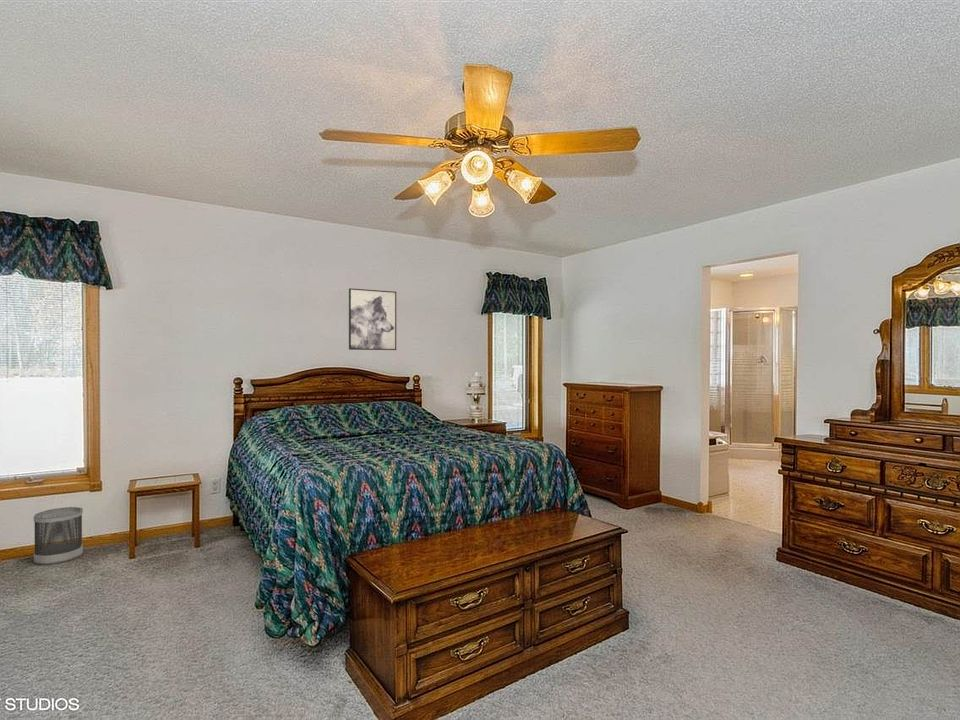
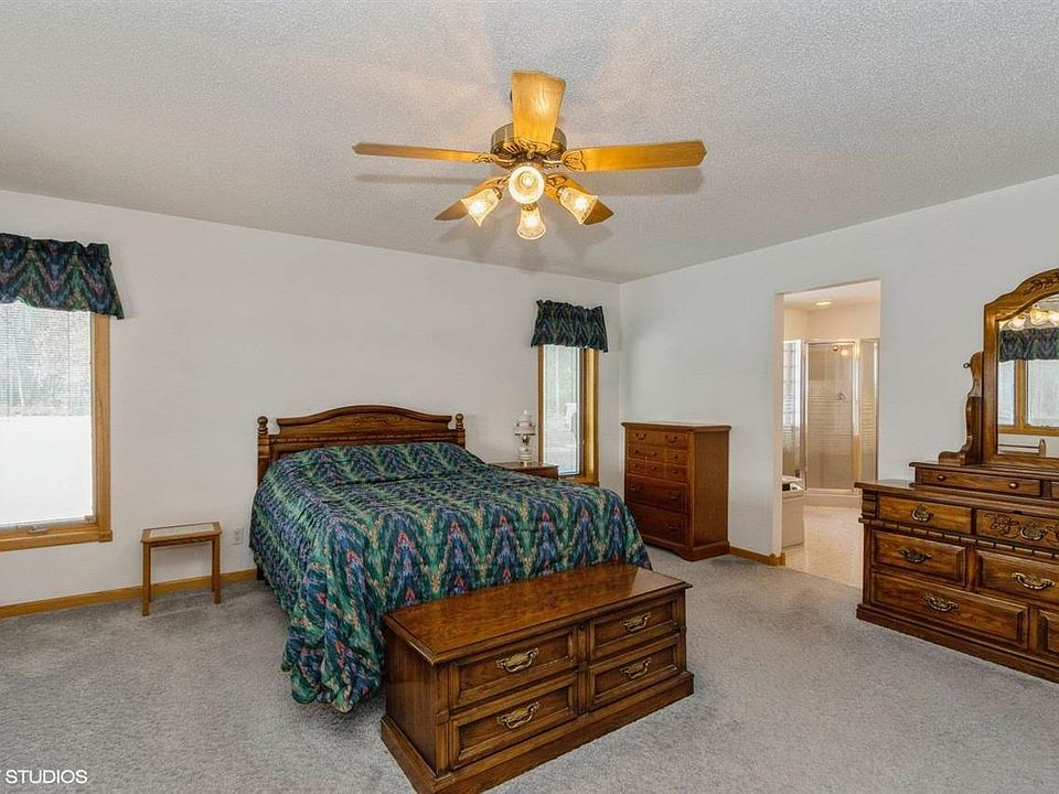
- wastebasket [33,506,84,566]
- wall art [348,287,397,351]
